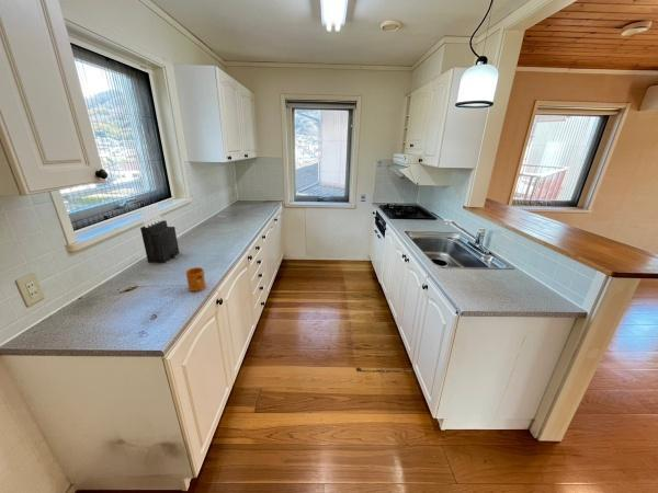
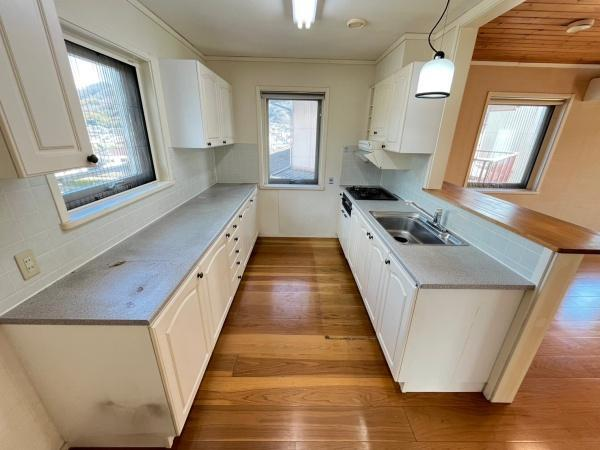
- mug [185,266,206,293]
- knife block [139,203,180,264]
